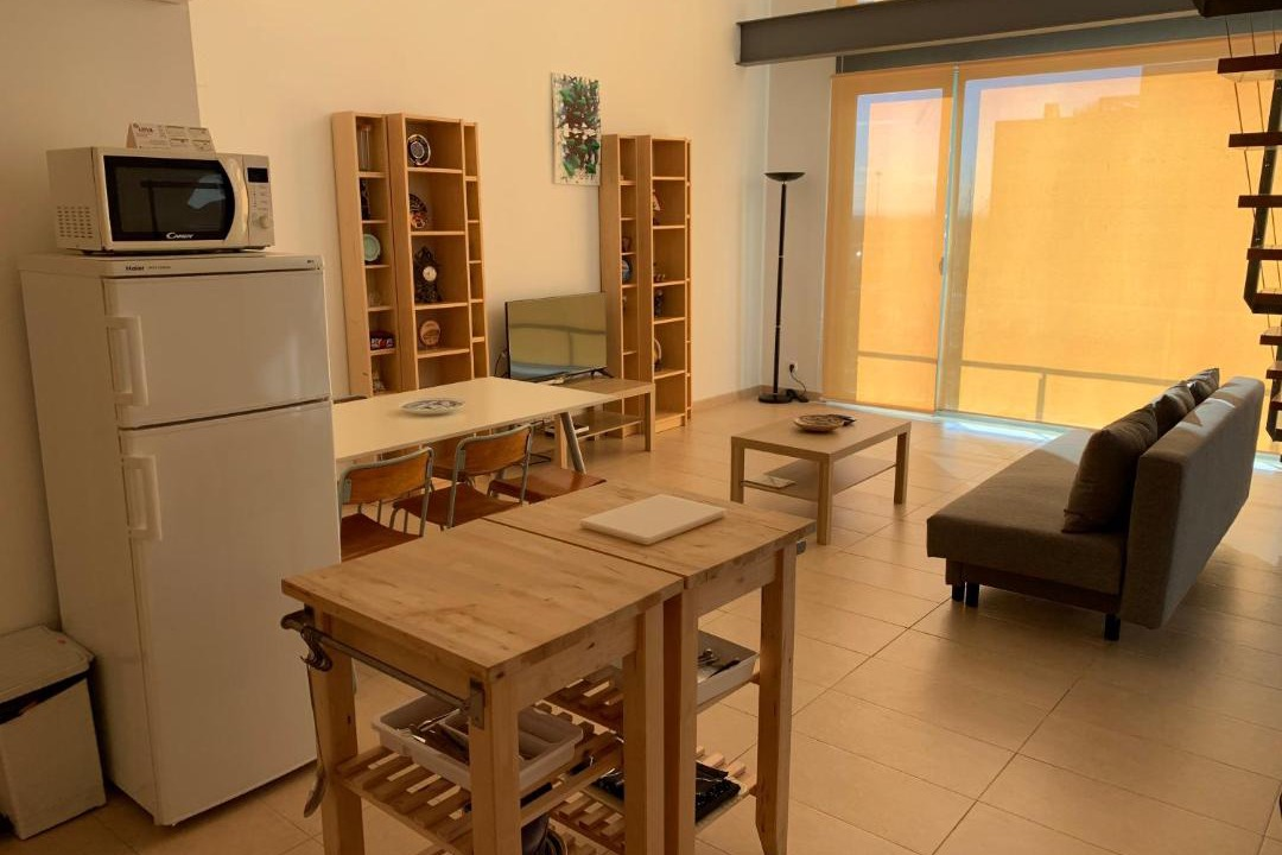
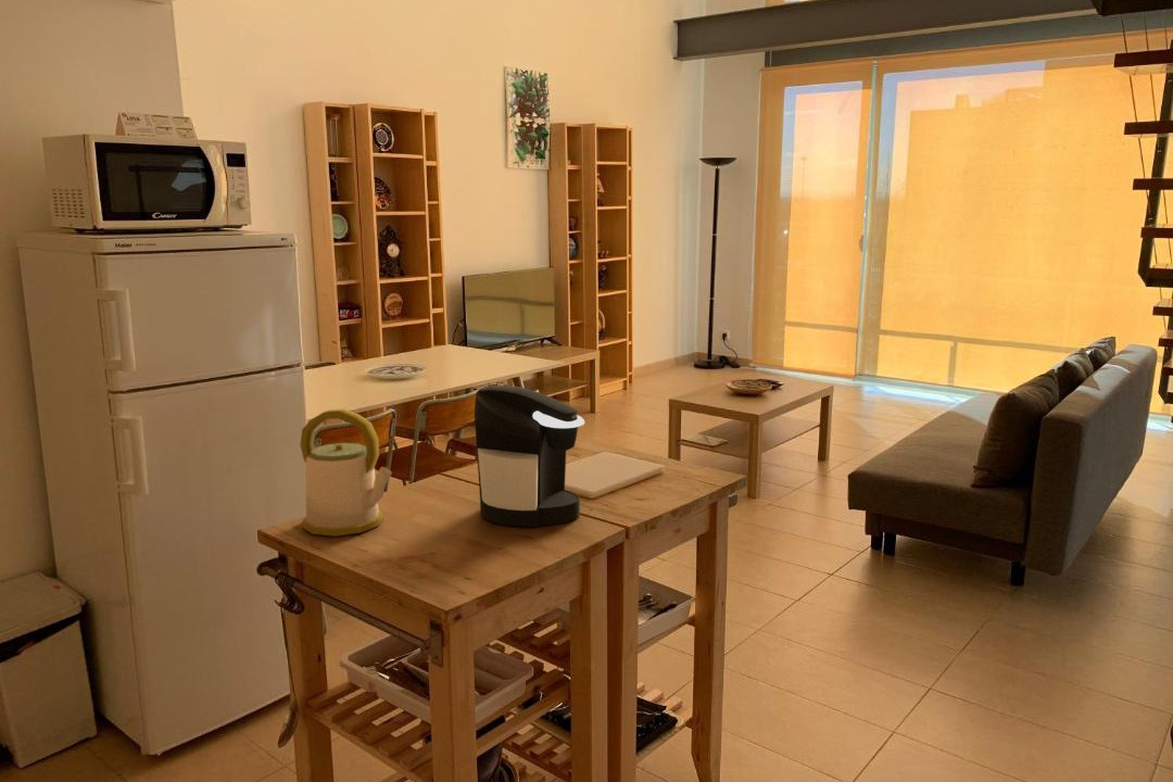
+ kettle [299,407,393,537]
+ coffee maker [474,384,585,528]
